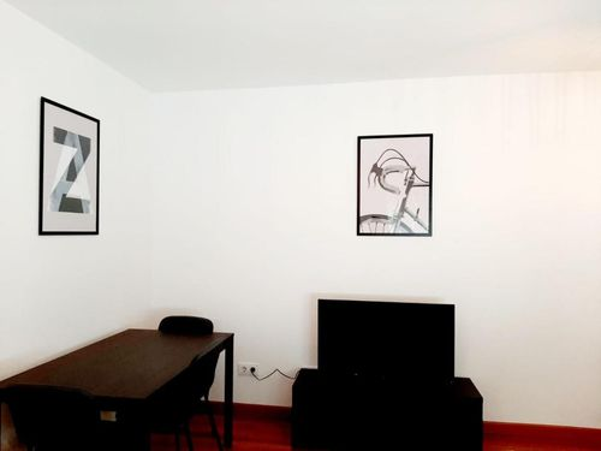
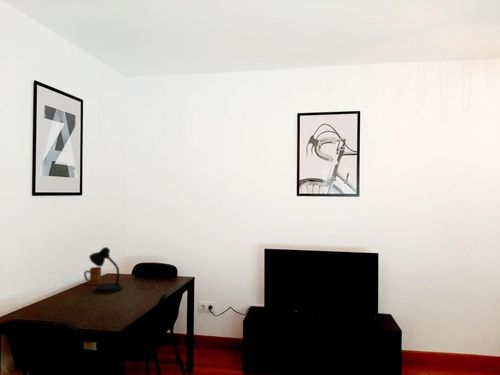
+ desk lamp [88,246,154,295]
+ mug [83,266,102,286]
